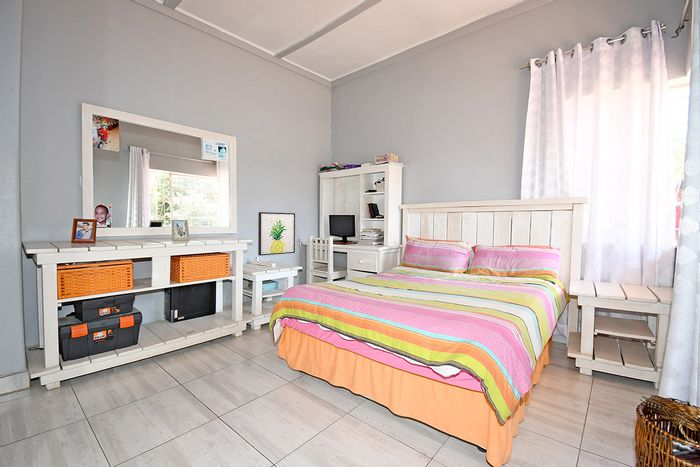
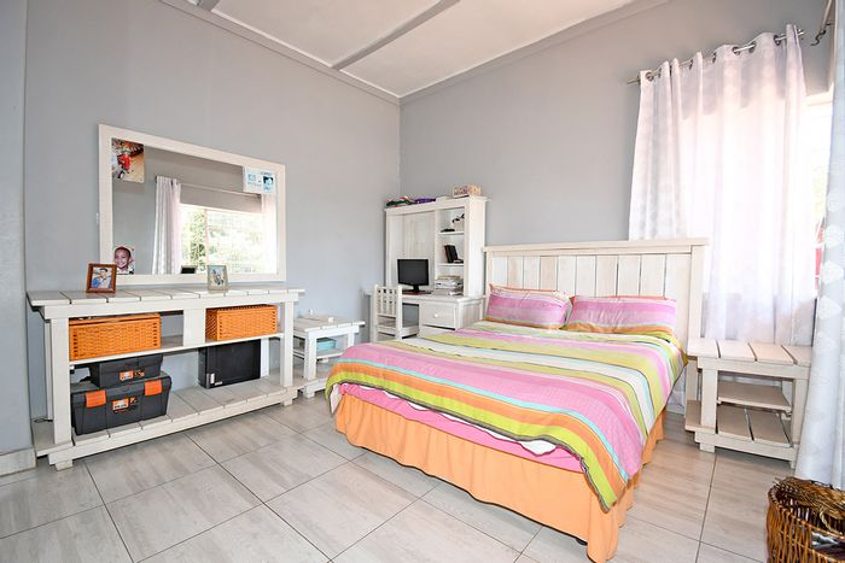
- wall art [257,211,296,257]
